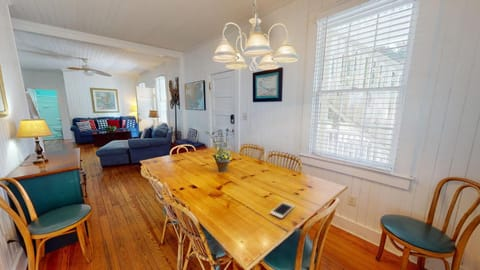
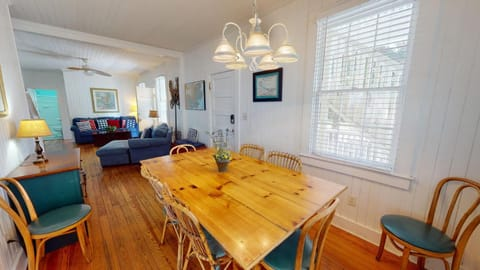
- cell phone [269,201,295,219]
